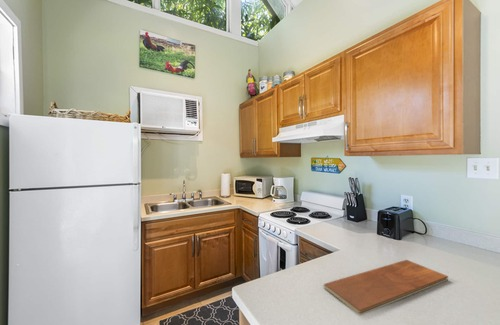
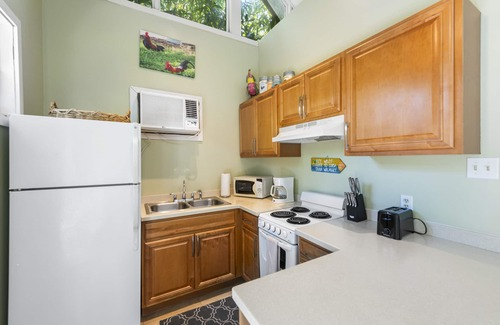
- chopping board [322,259,449,316]
